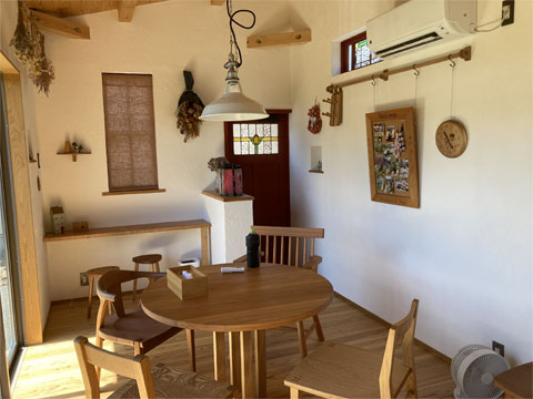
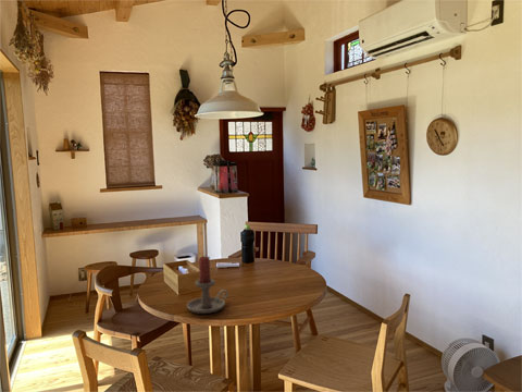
+ candle holder [186,256,229,315]
